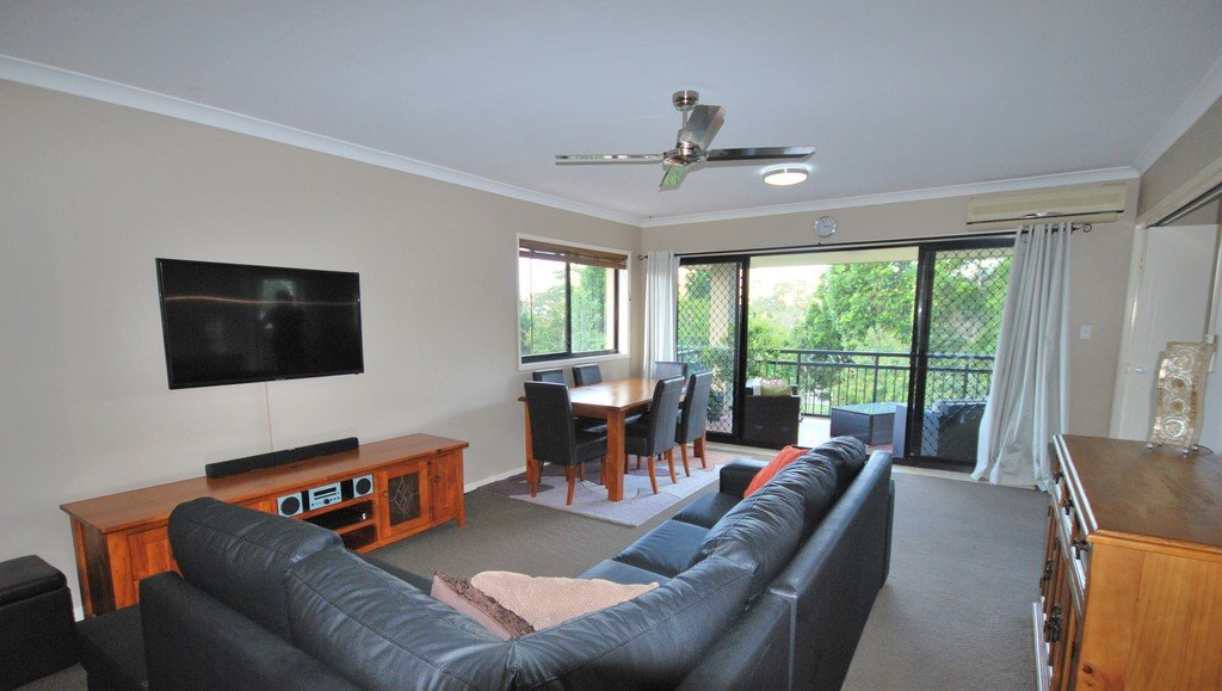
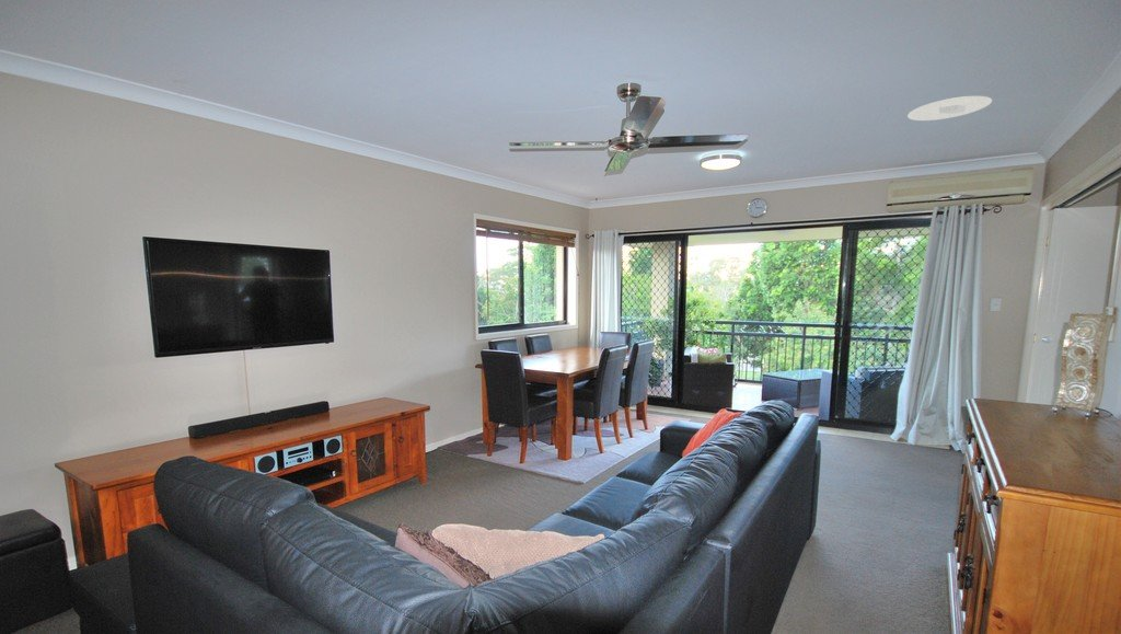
+ recessed light [906,95,993,122]
